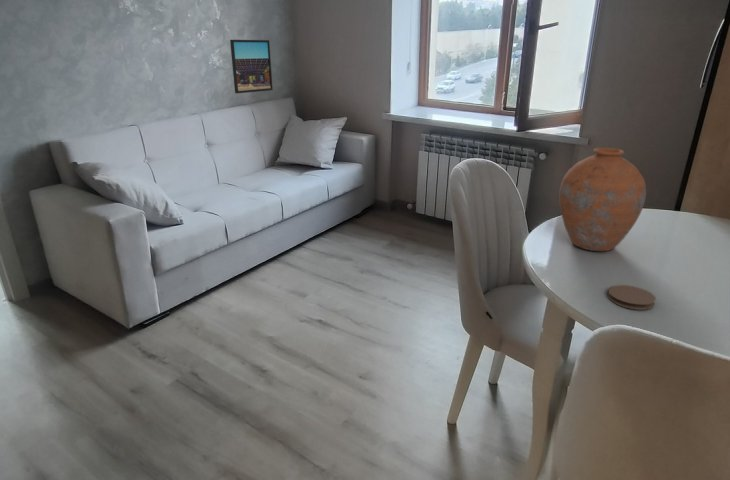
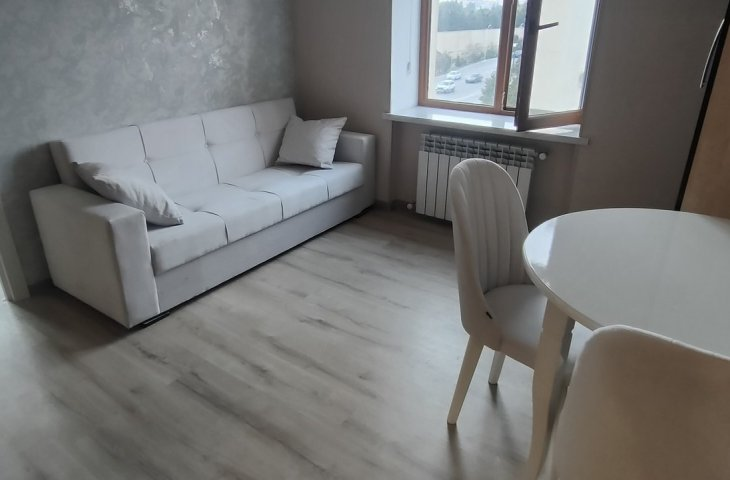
- vase [558,147,647,252]
- coaster [607,284,657,311]
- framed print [229,39,274,94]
